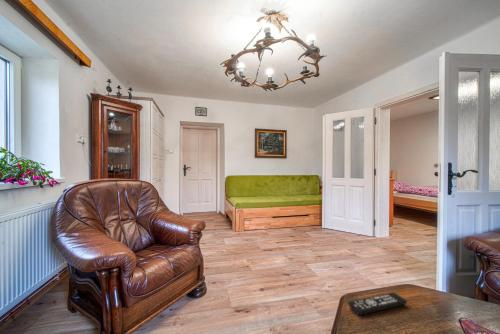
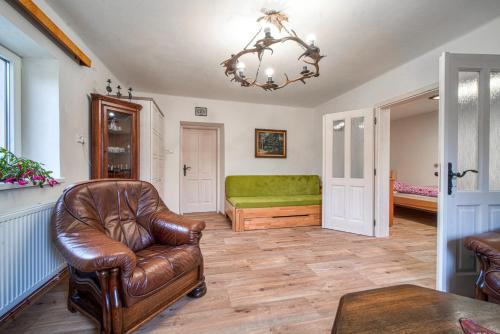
- remote control [347,292,408,316]
